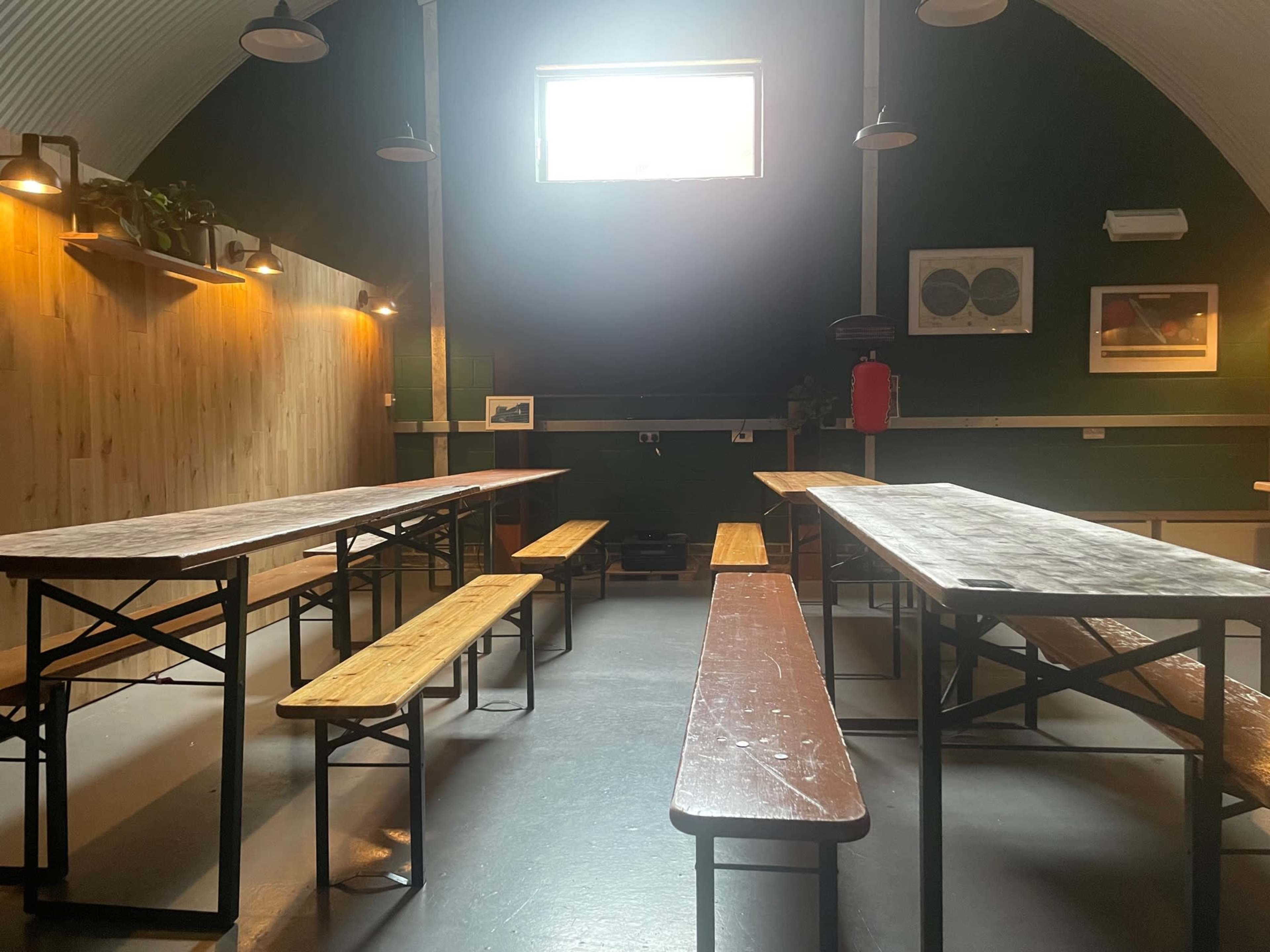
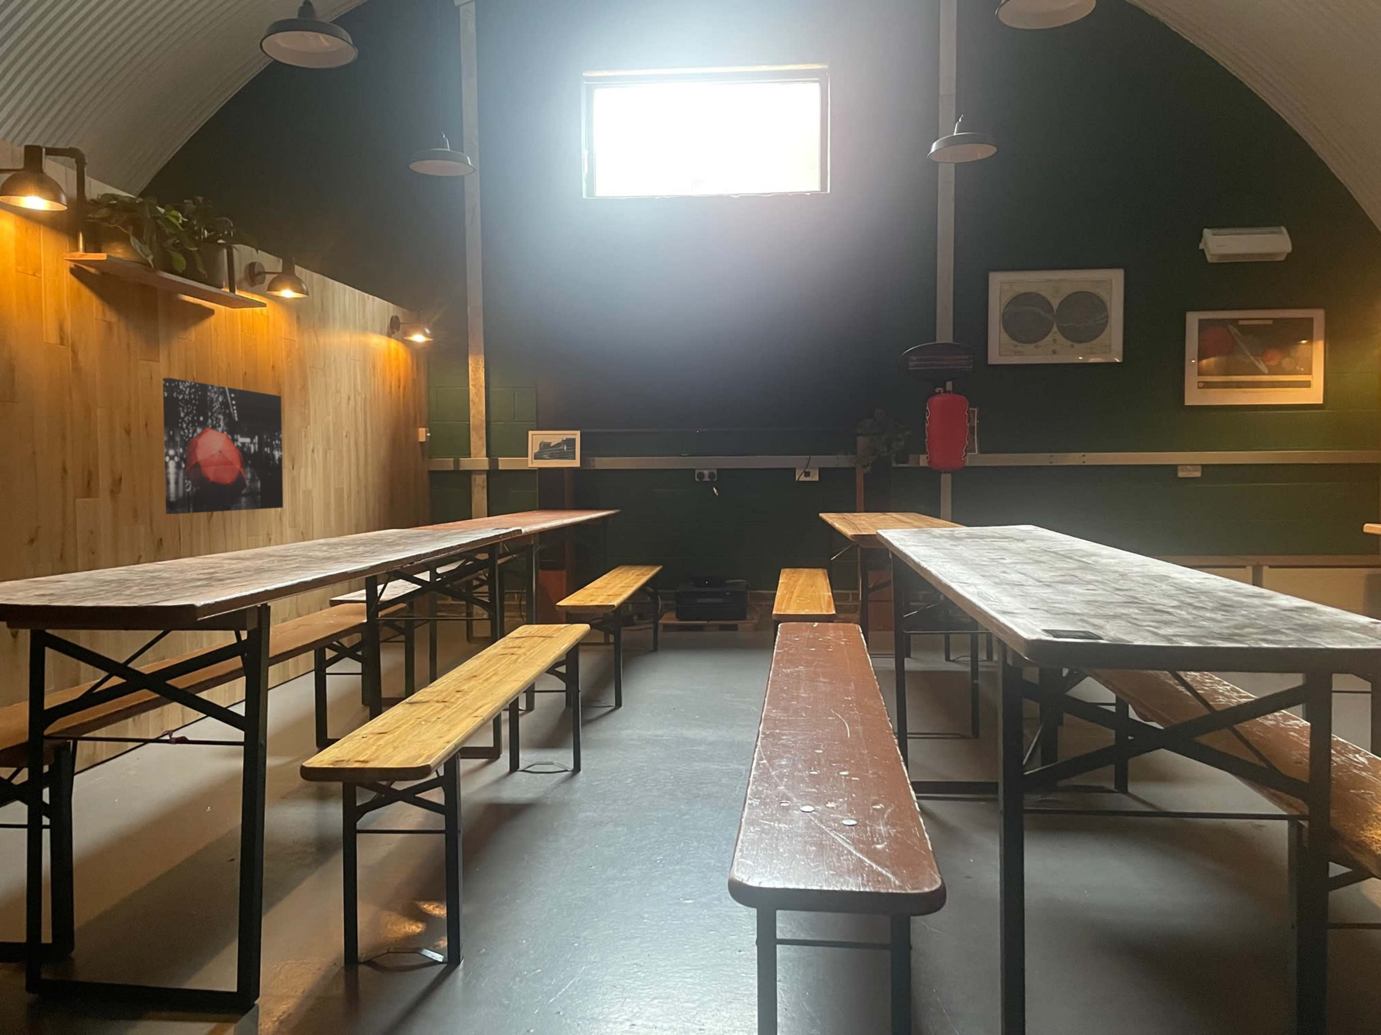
+ wall art [162,377,284,514]
